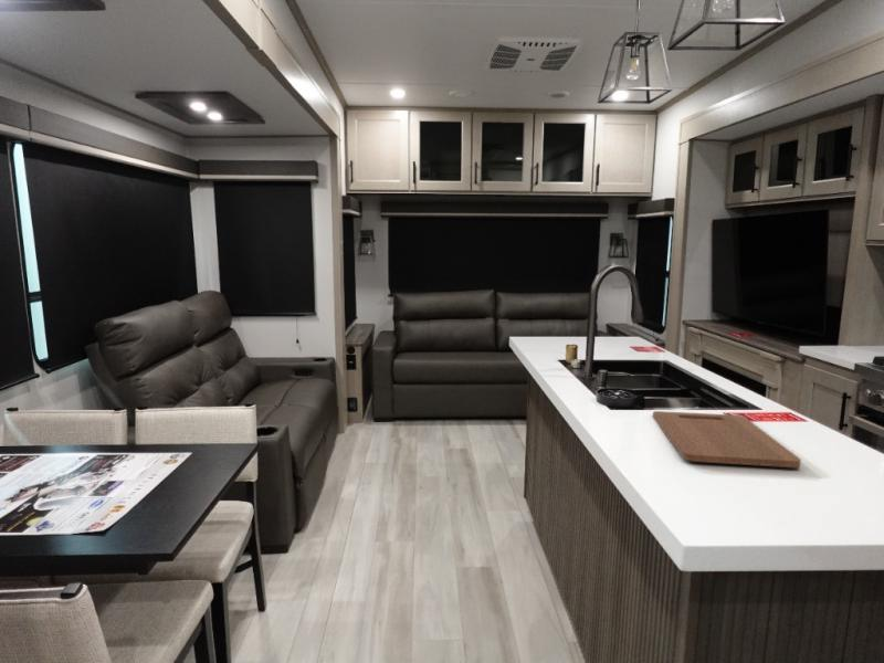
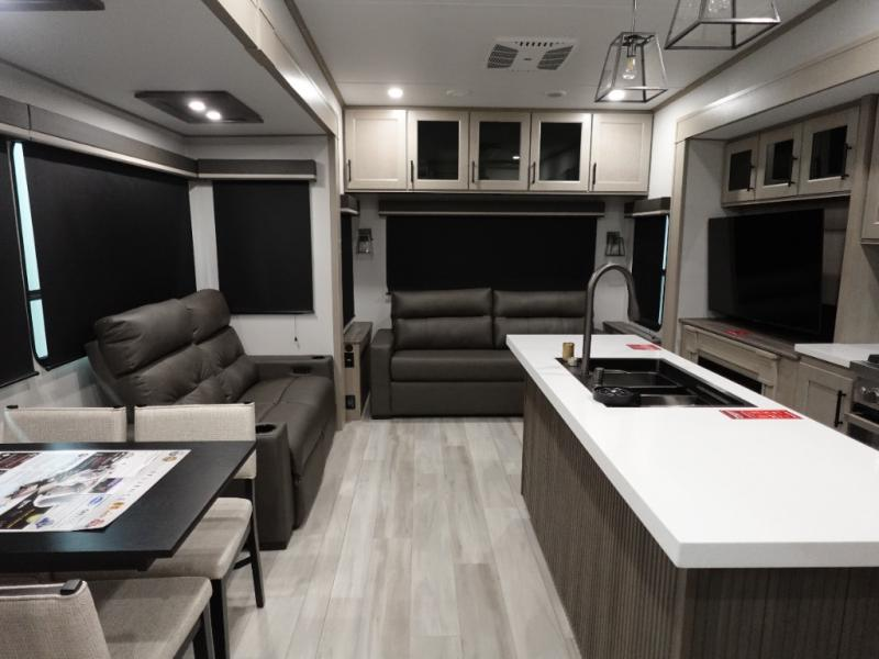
- cutting board [652,410,802,469]
